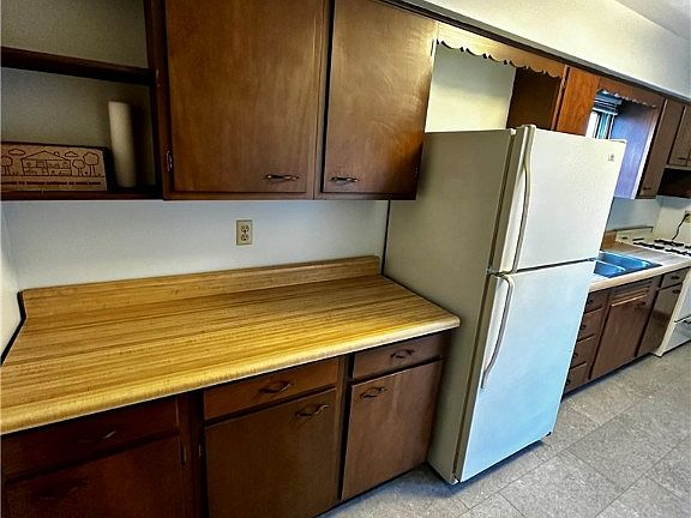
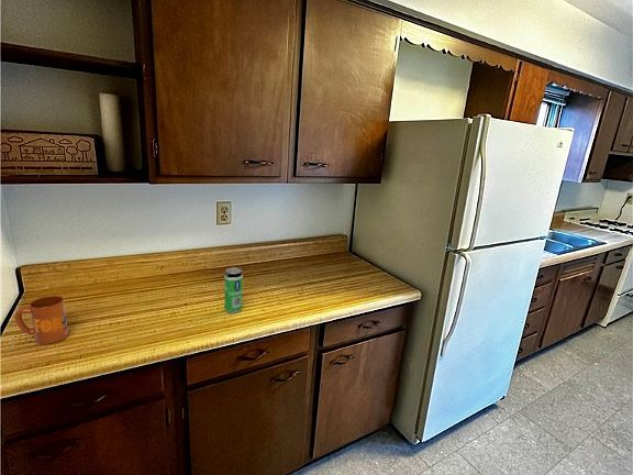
+ mug [14,295,69,345]
+ beverage can [223,267,244,314]
